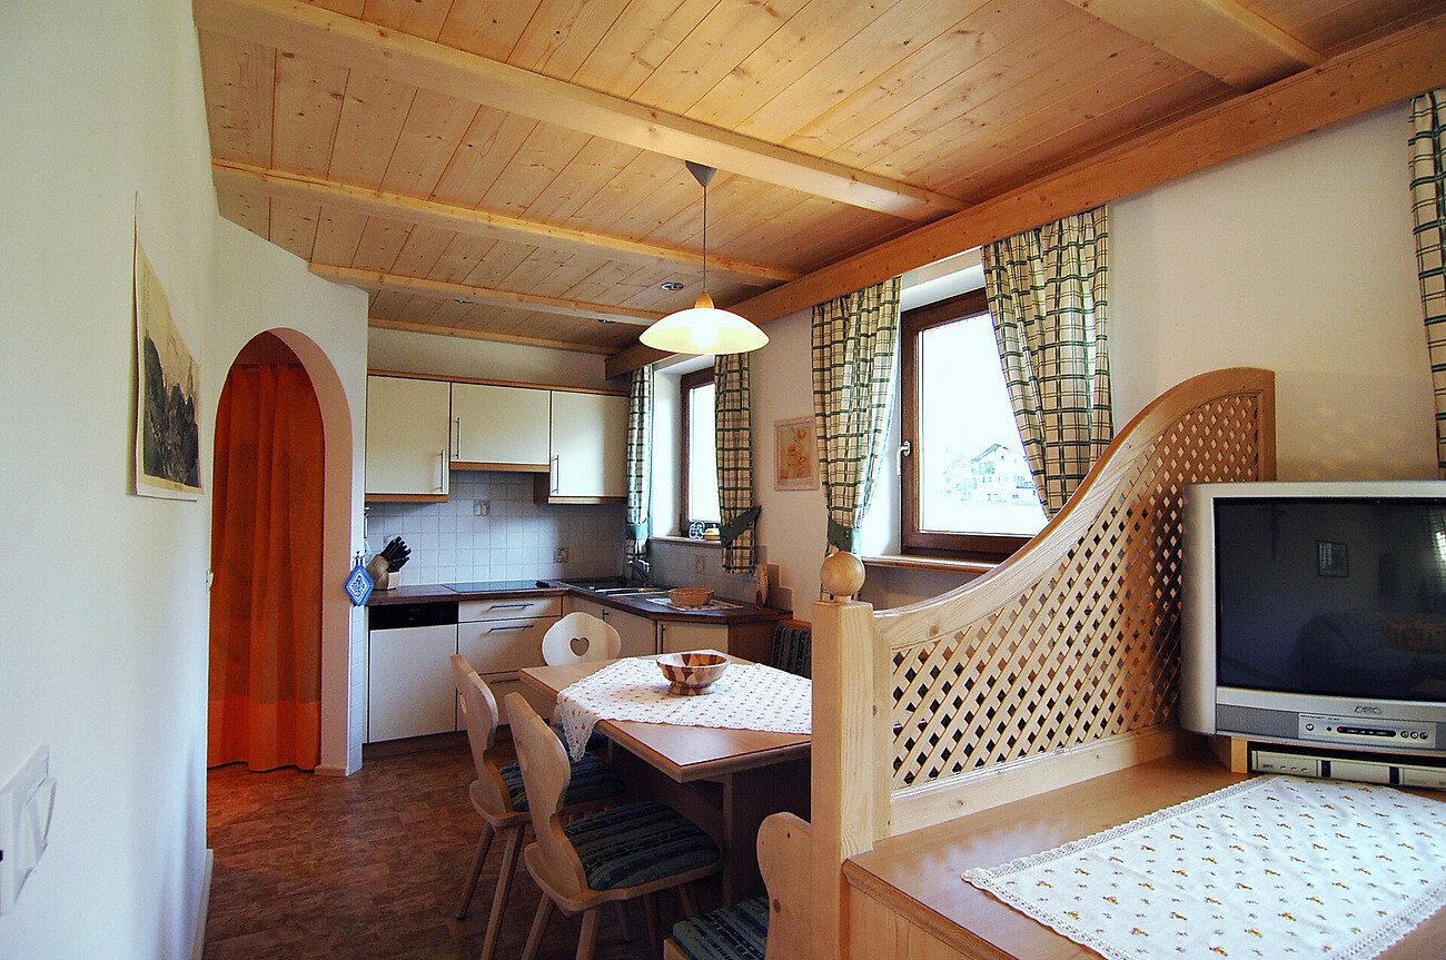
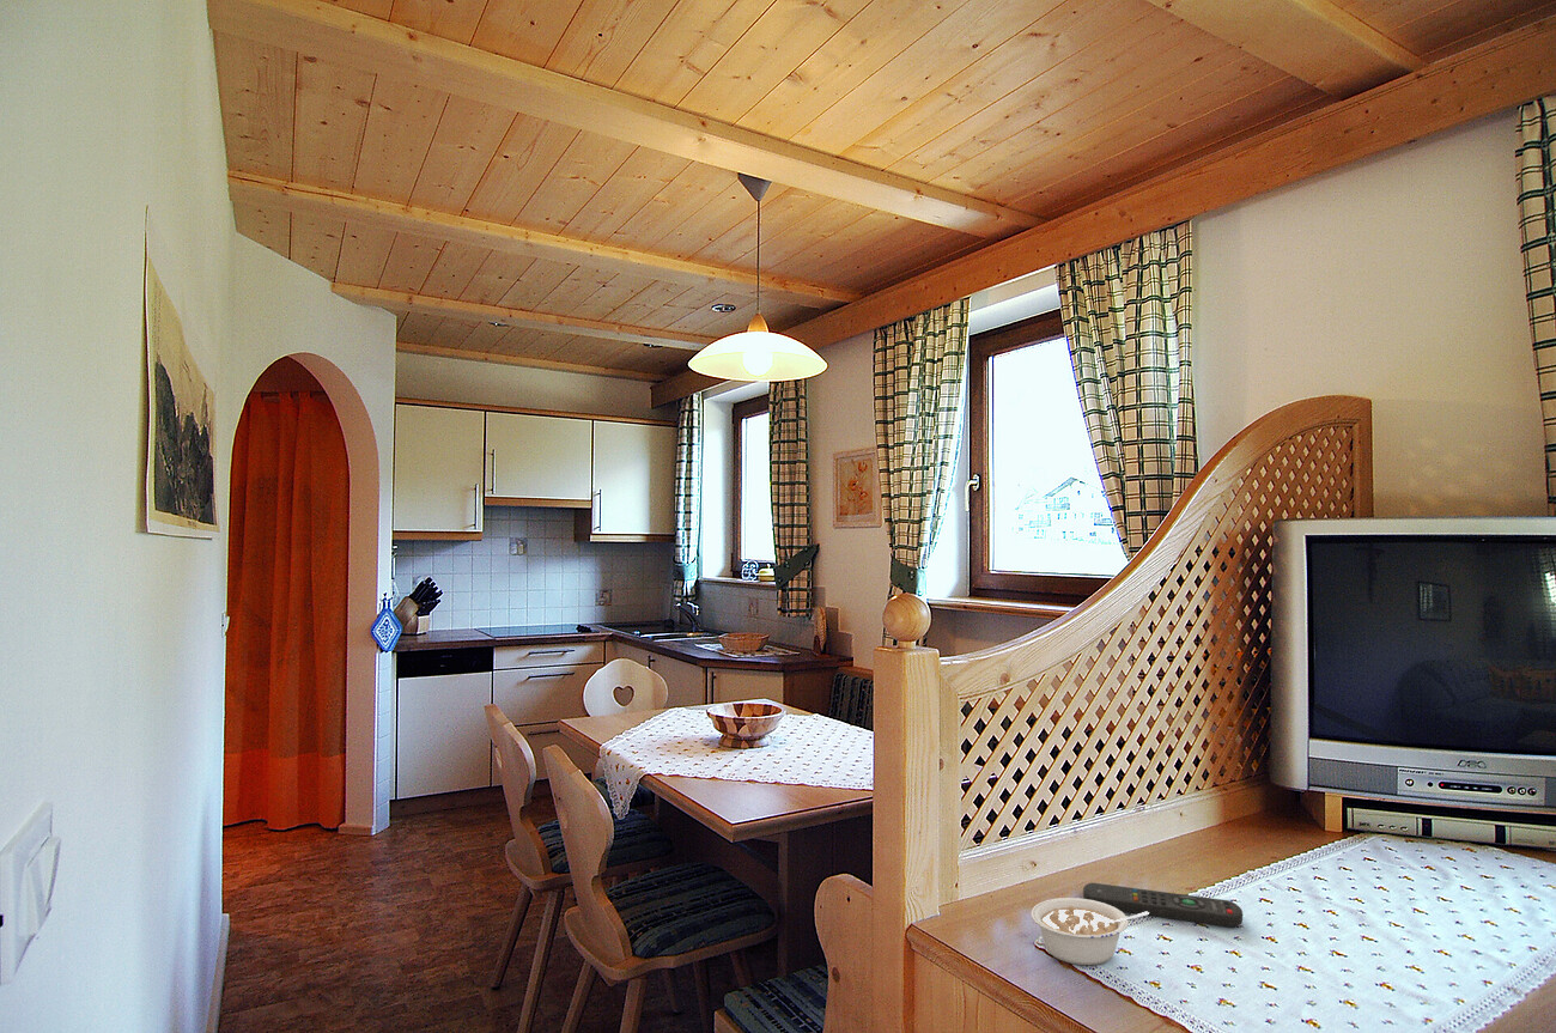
+ remote control [1082,881,1244,929]
+ legume [1031,897,1149,966]
